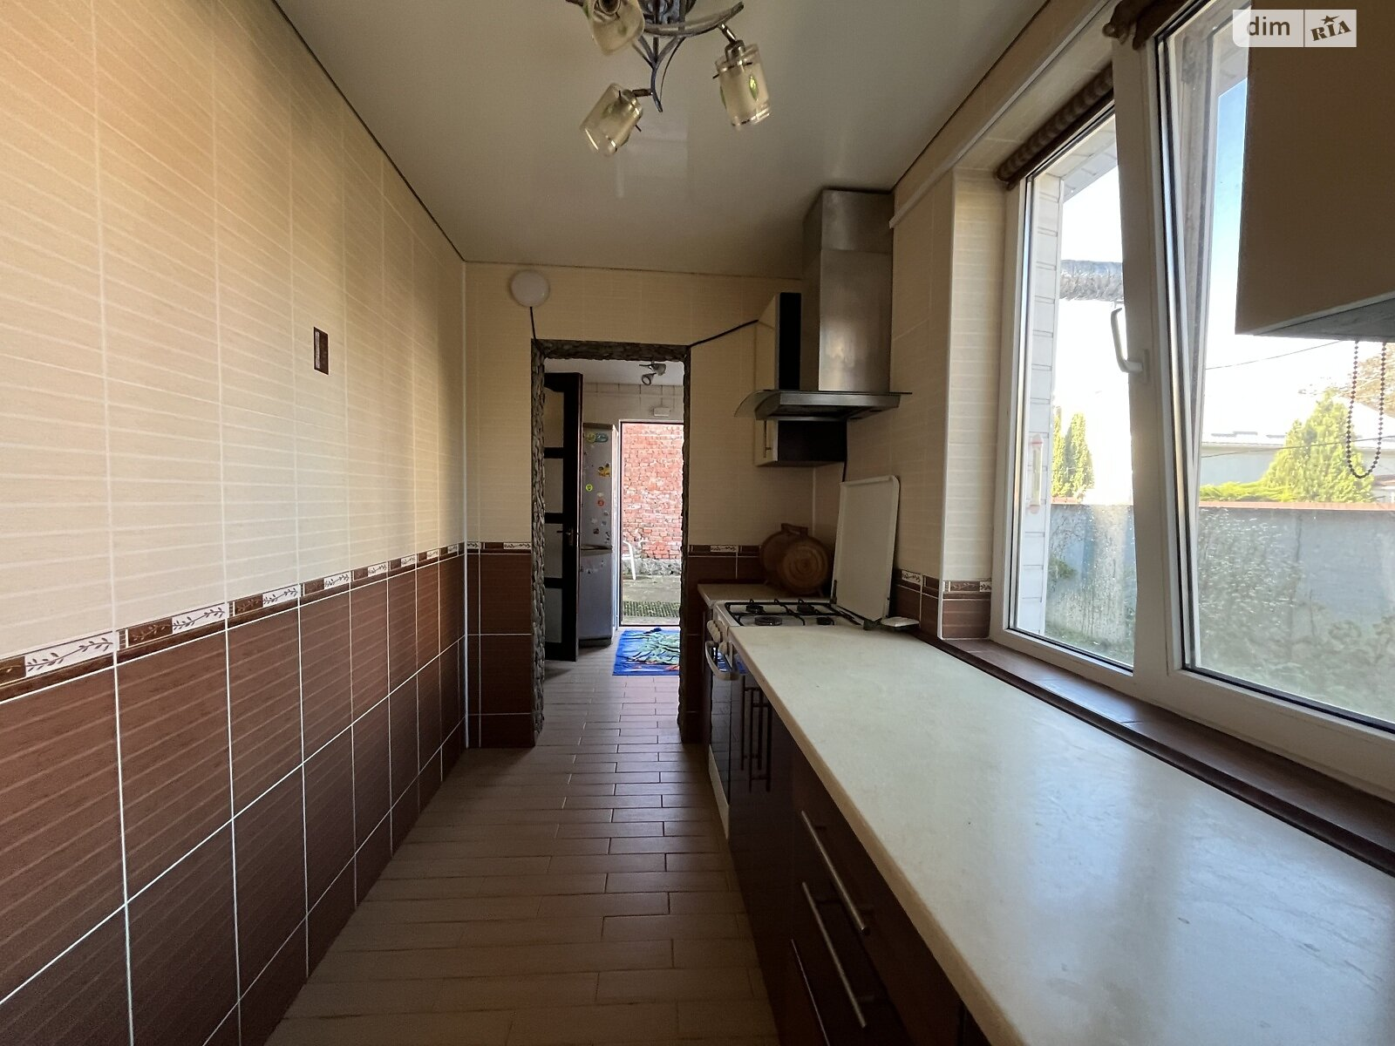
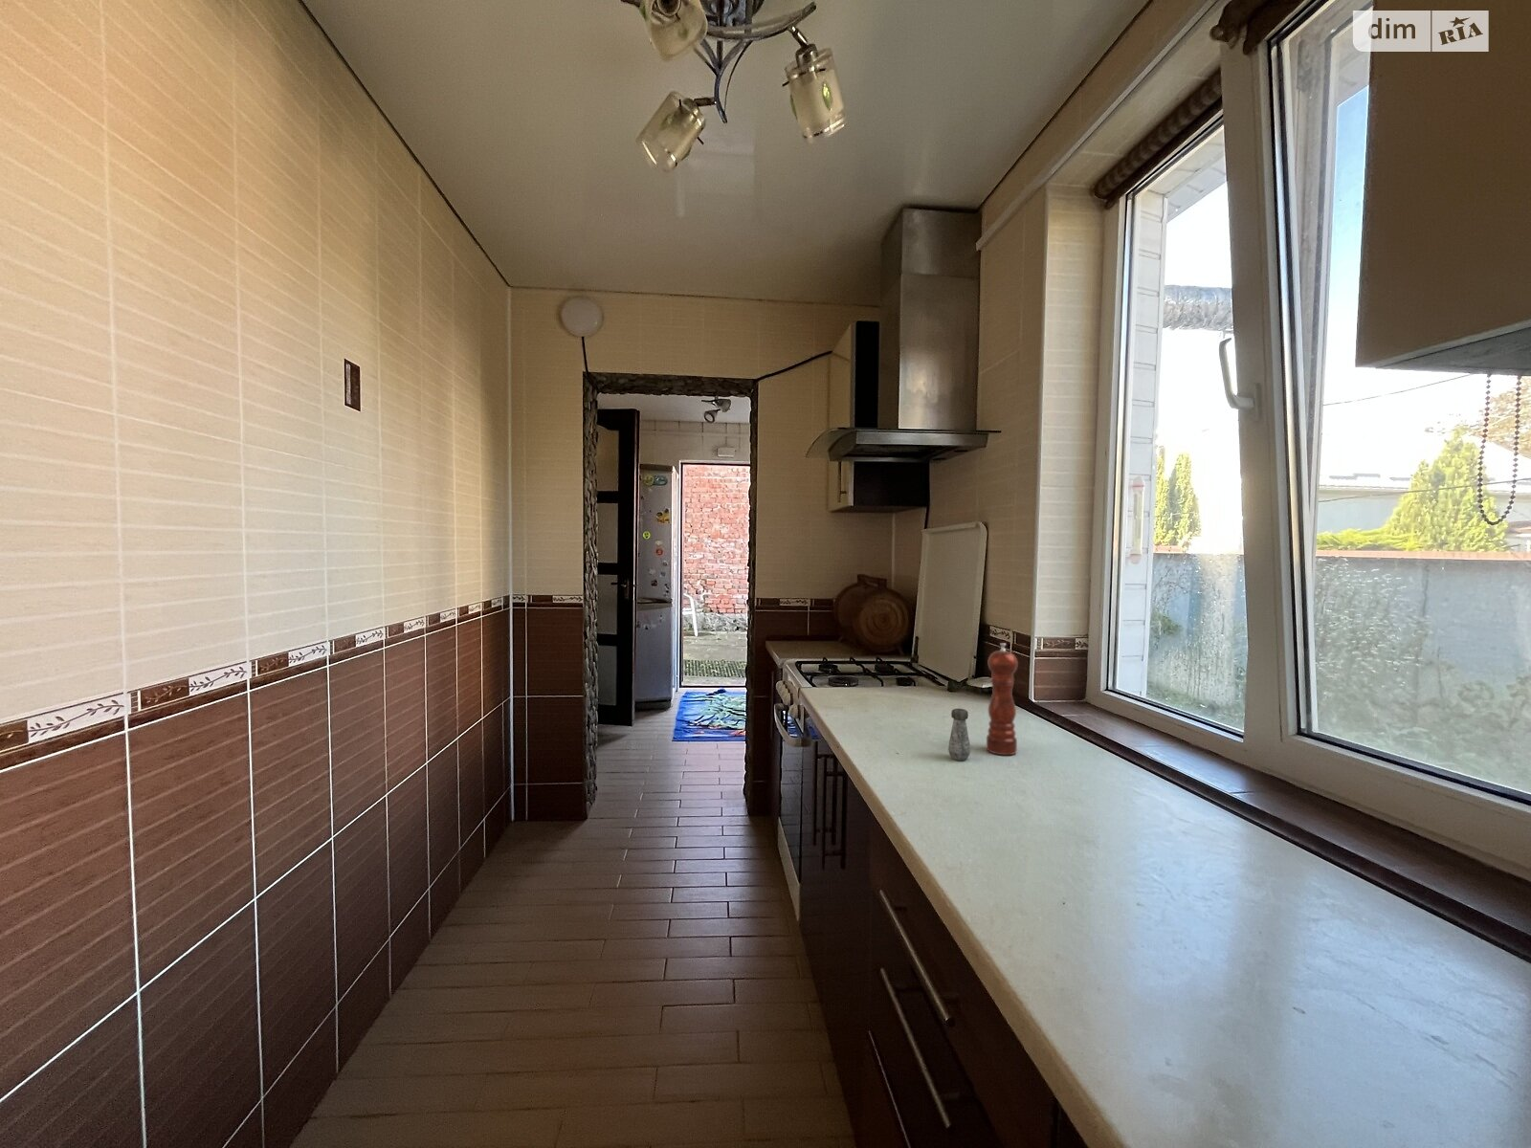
+ salt shaker [948,708,972,761]
+ pepper mill [986,642,1019,756]
